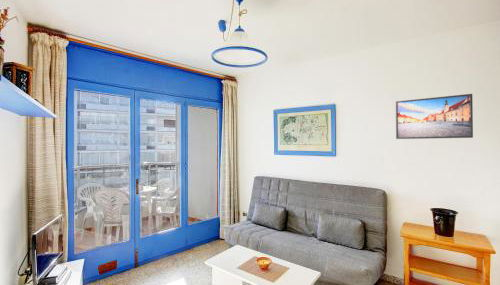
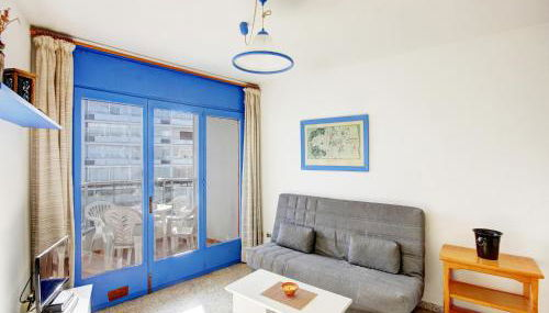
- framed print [395,93,474,140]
